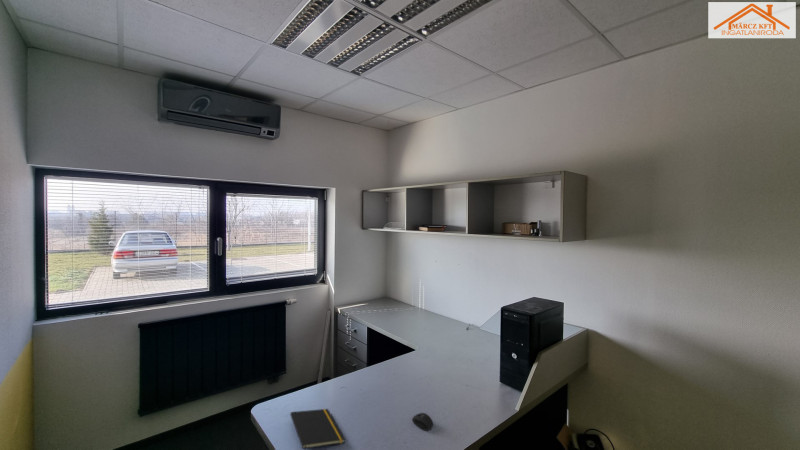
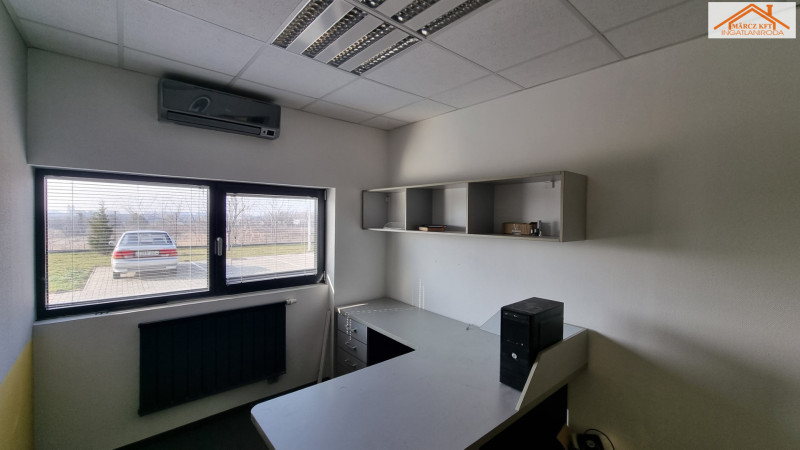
- mouse [411,412,434,431]
- notepad [289,408,346,450]
